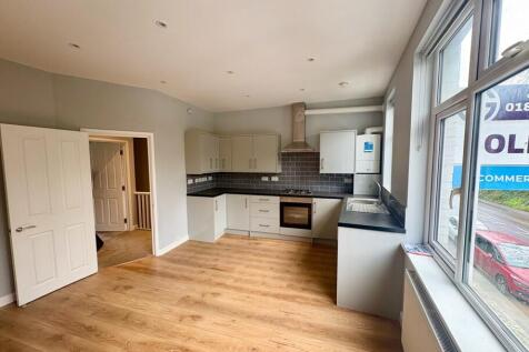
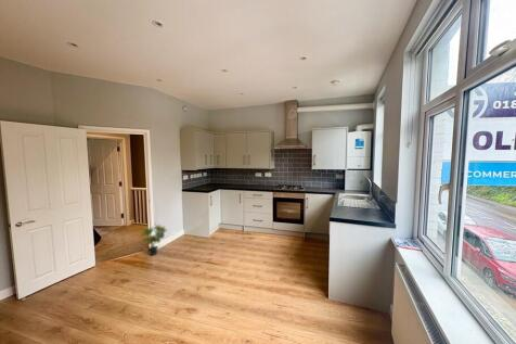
+ potted plant [140,222,168,256]
